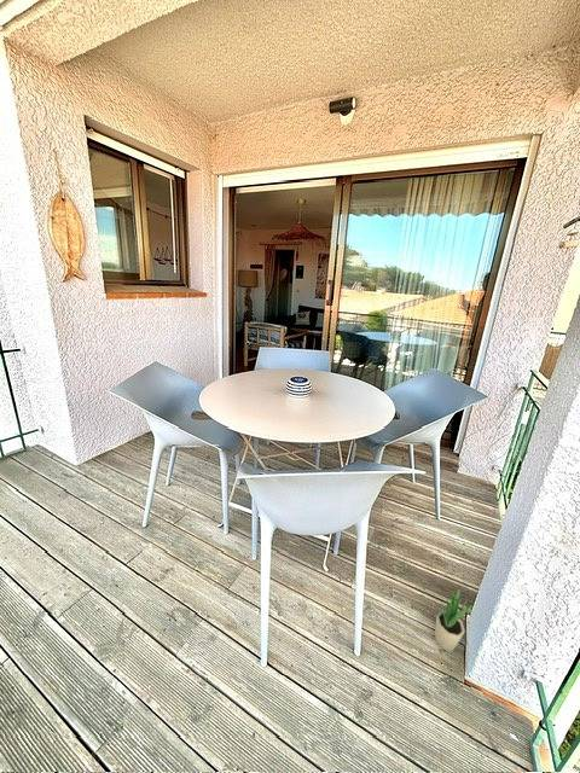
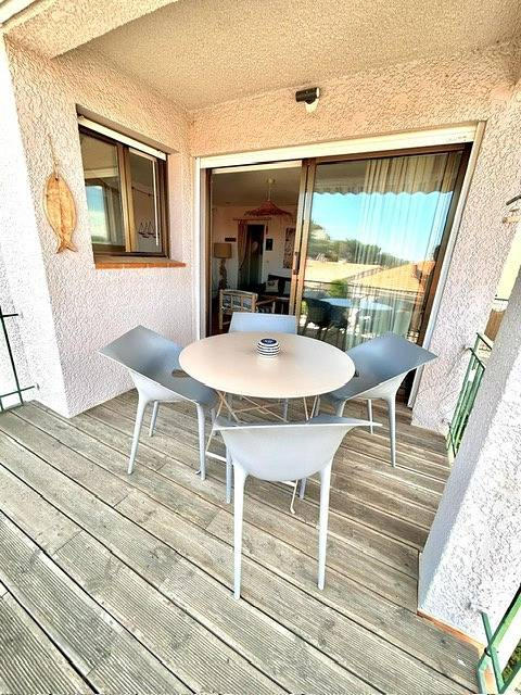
- potted plant [434,586,474,652]
